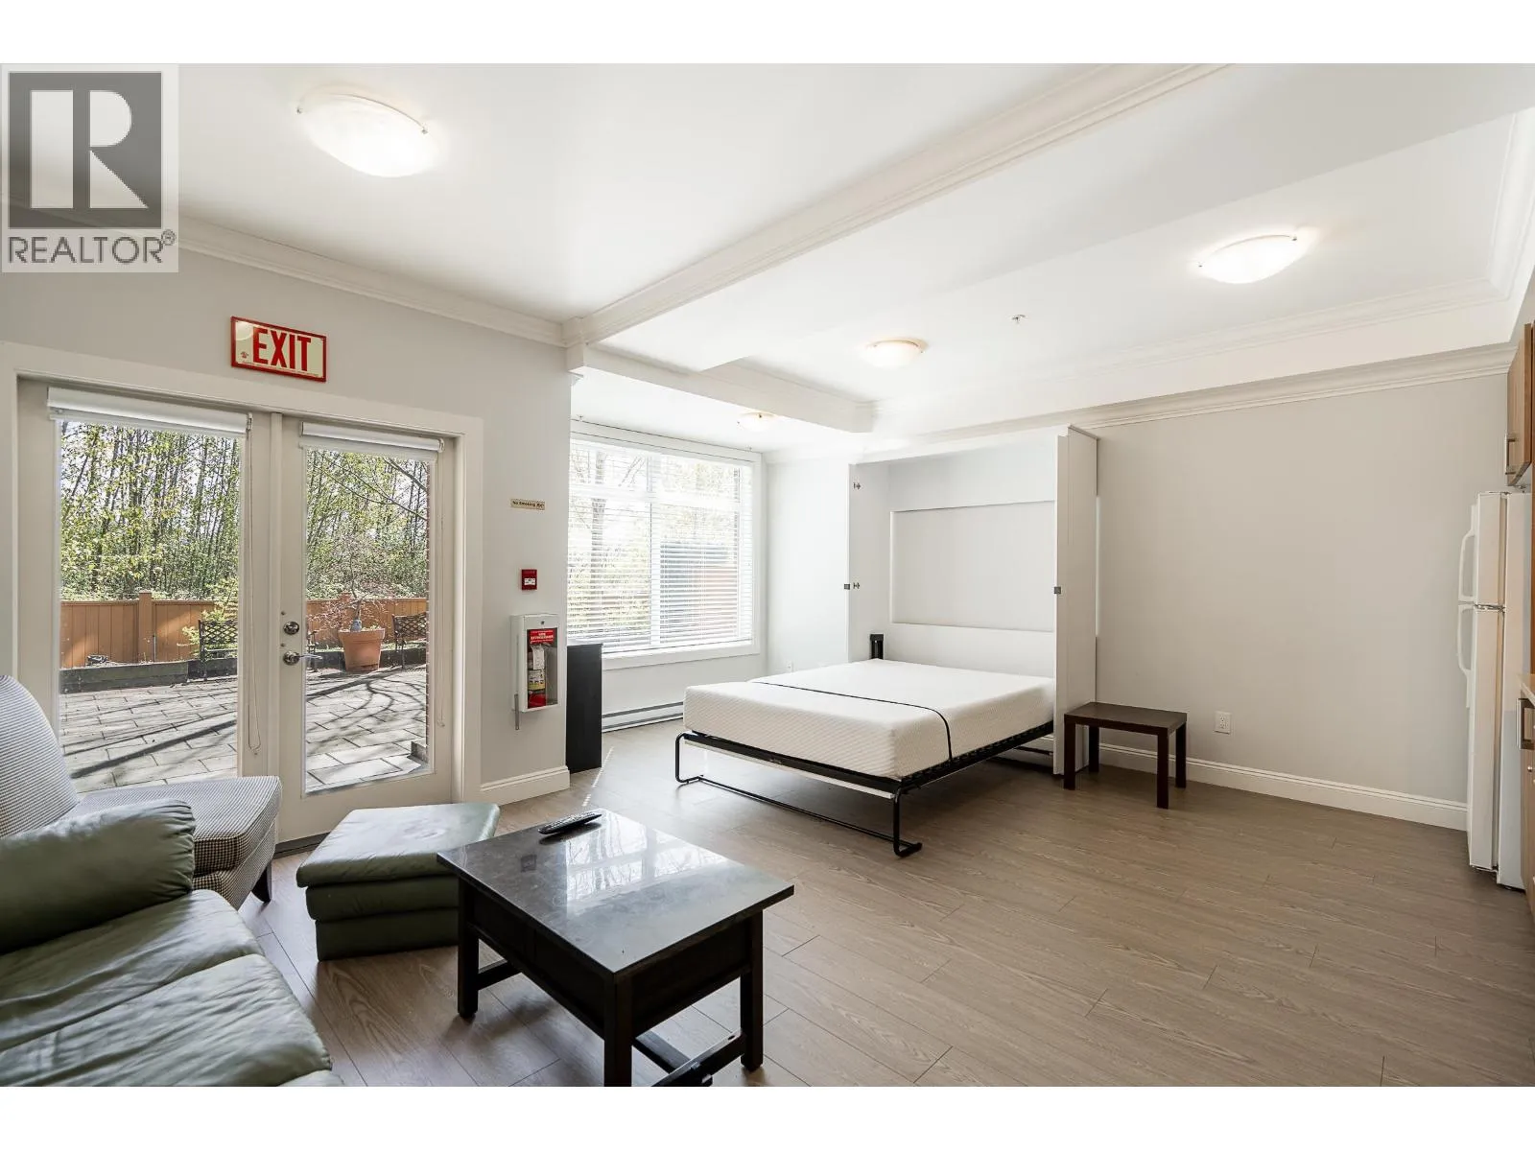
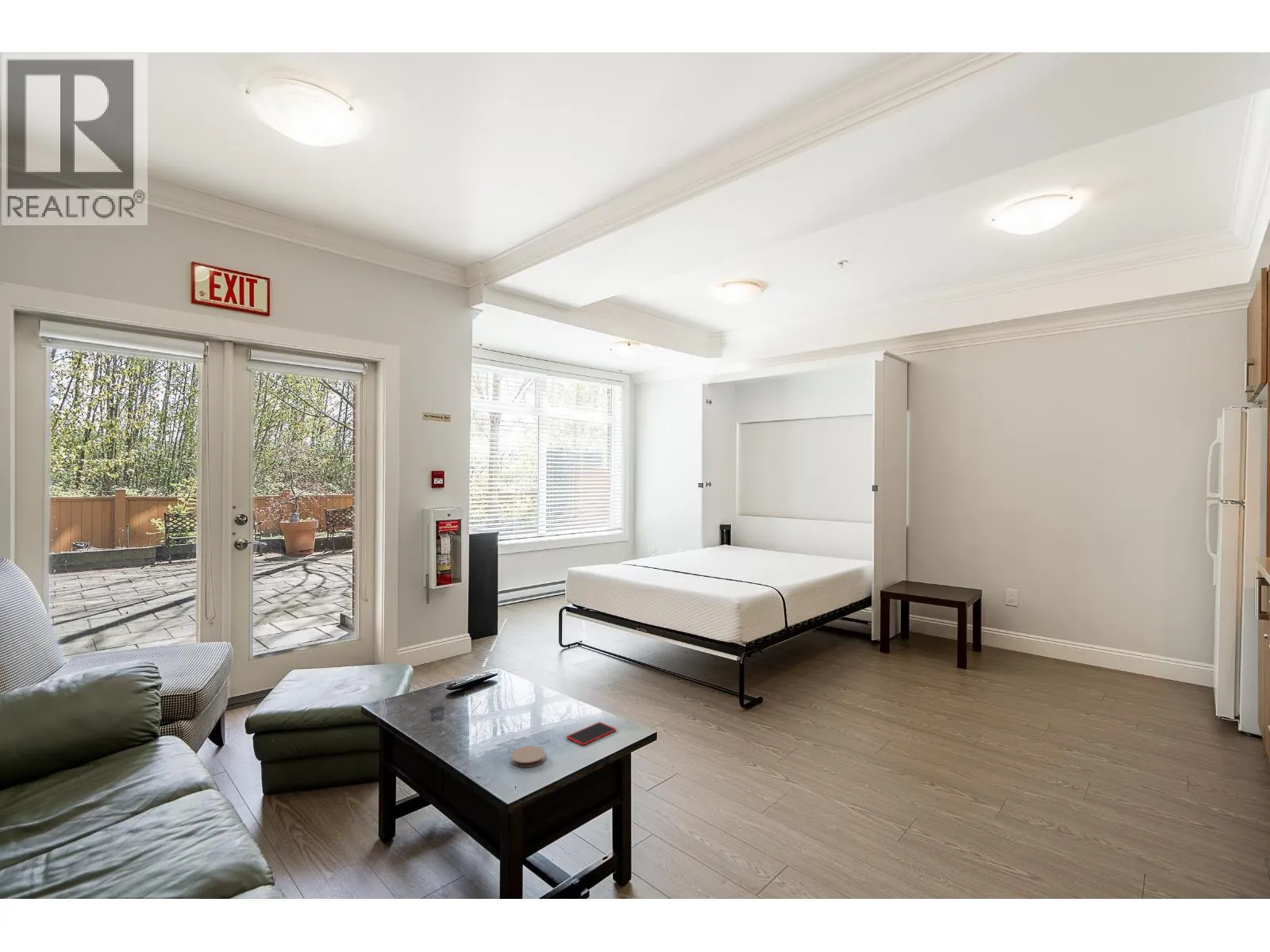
+ coaster [510,745,546,768]
+ smartphone [565,721,617,747]
